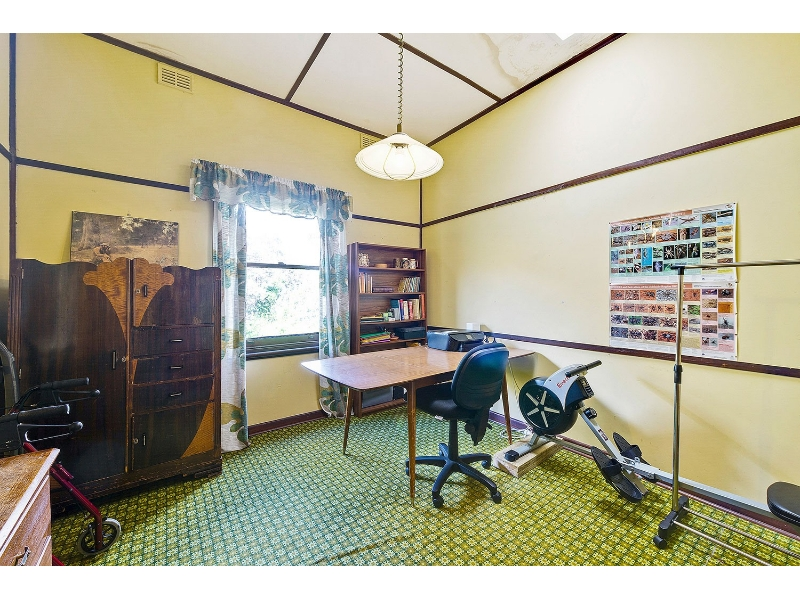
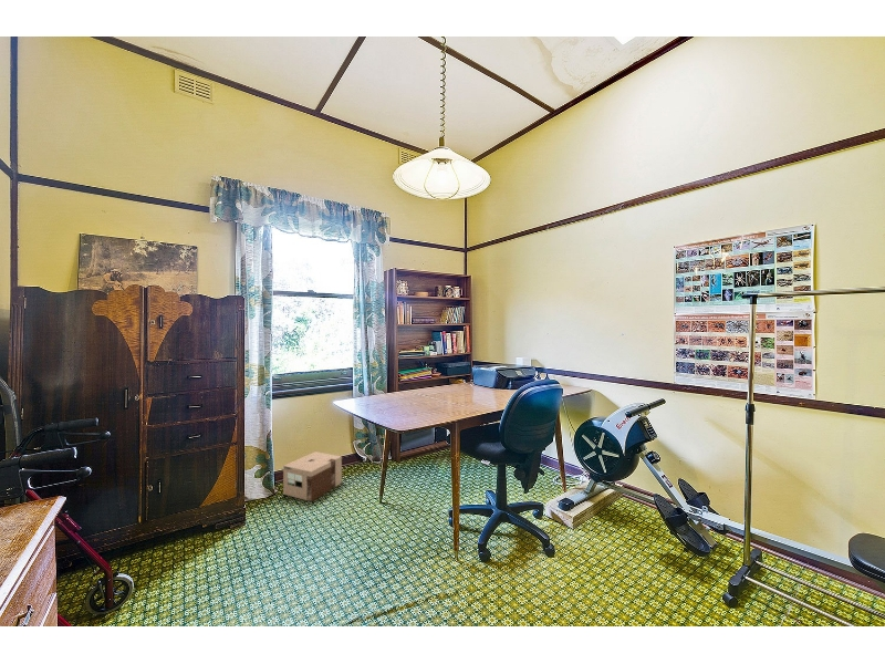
+ cardboard box [282,450,343,502]
